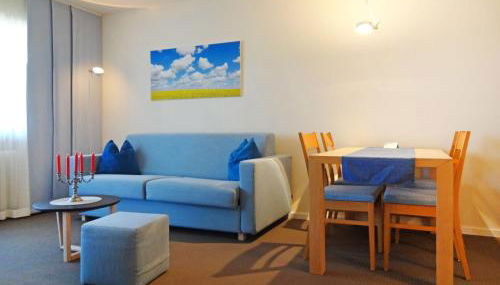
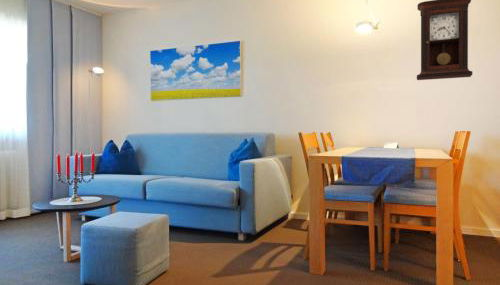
+ pendulum clock [416,0,473,81]
